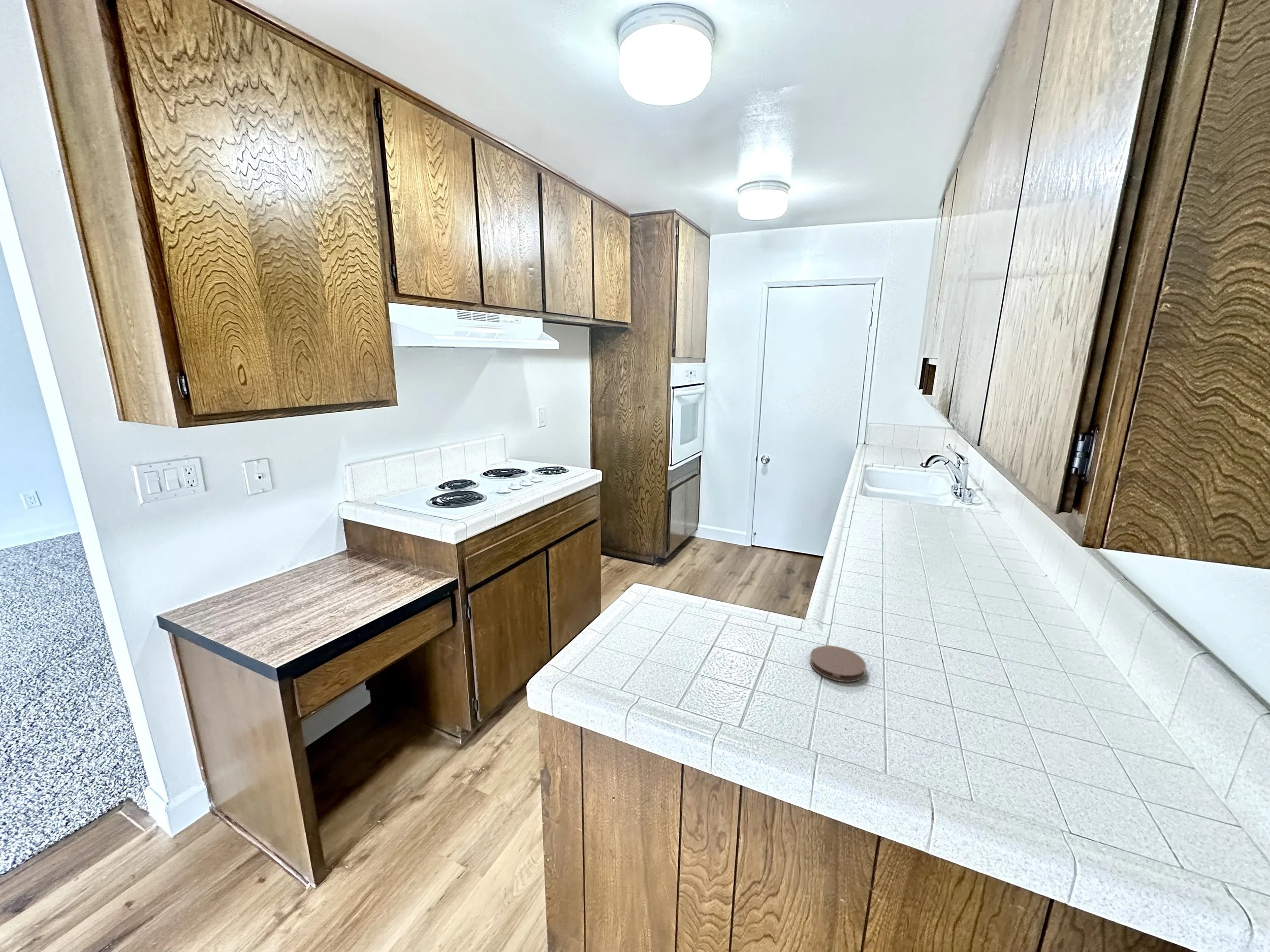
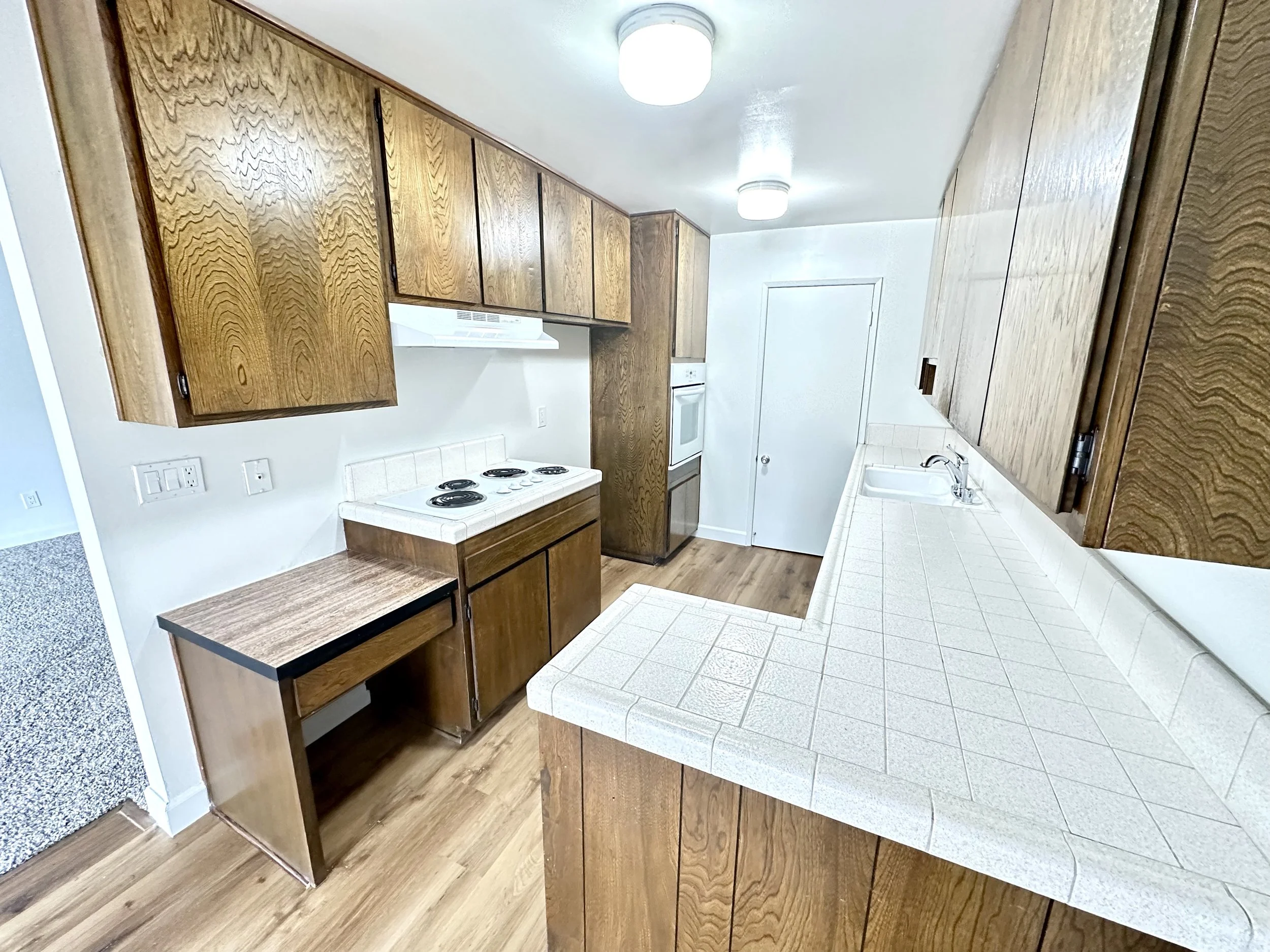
- coaster [809,645,866,682]
